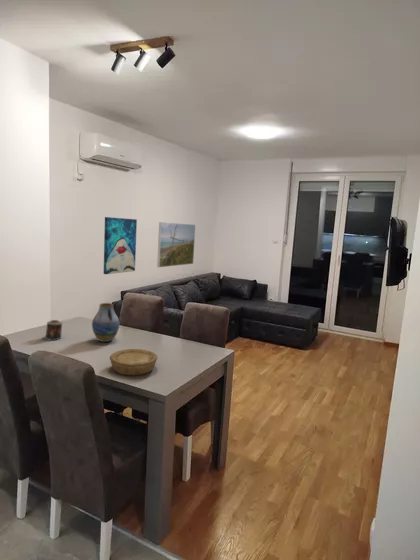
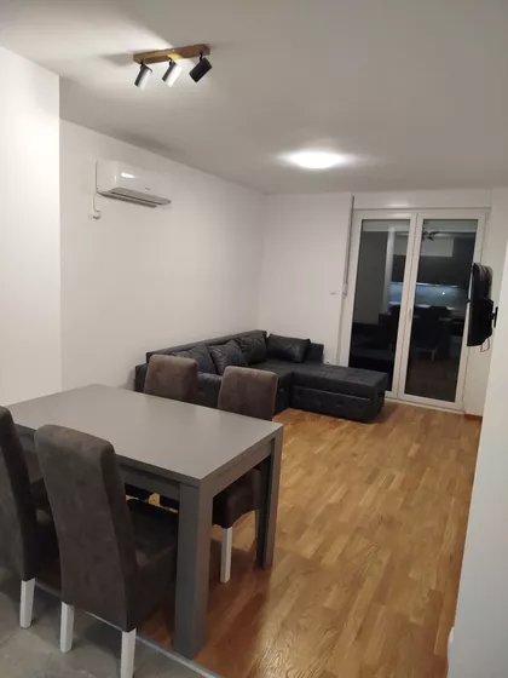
- candle [43,319,63,342]
- bowl [109,348,158,377]
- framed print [156,221,196,268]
- vase [91,302,121,343]
- wall art [103,216,138,275]
